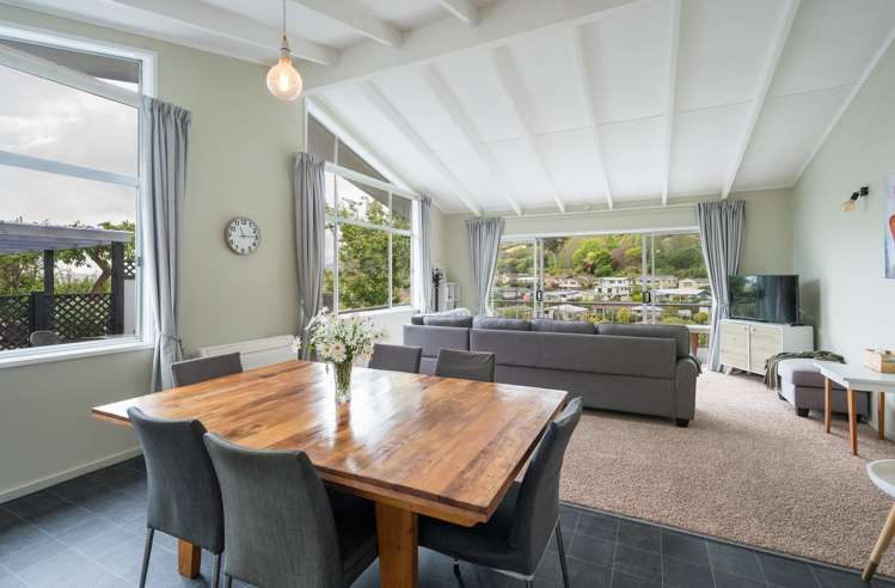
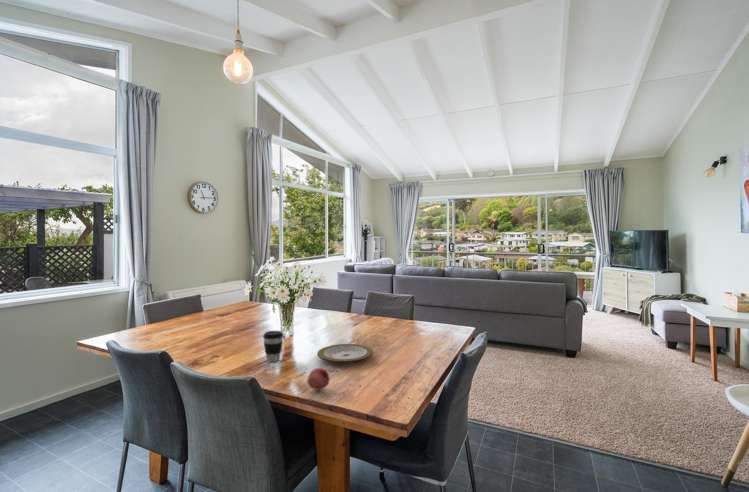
+ coffee cup [262,330,284,363]
+ fruit [306,367,331,391]
+ plate [316,343,374,364]
